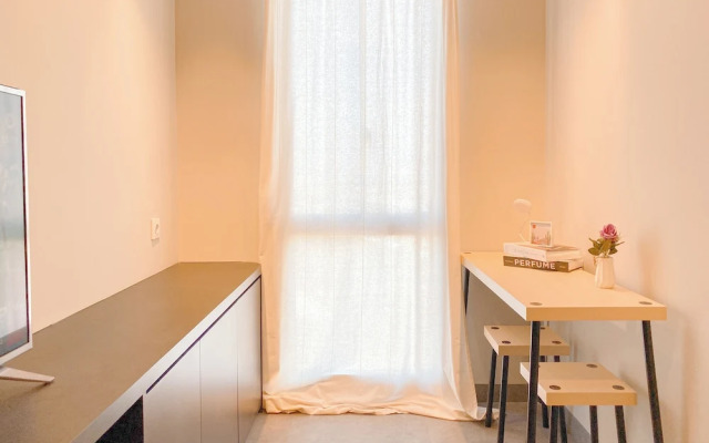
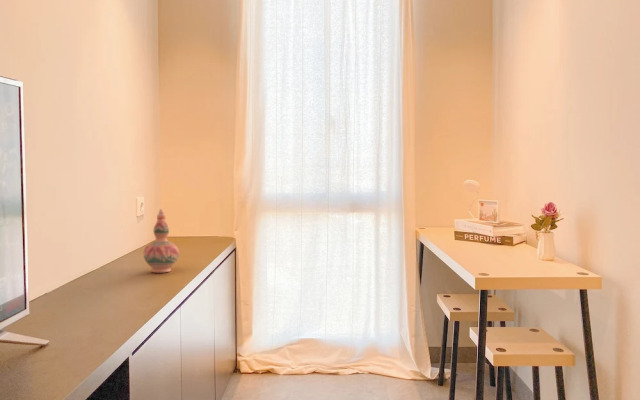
+ decorative vase [143,208,180,273]
